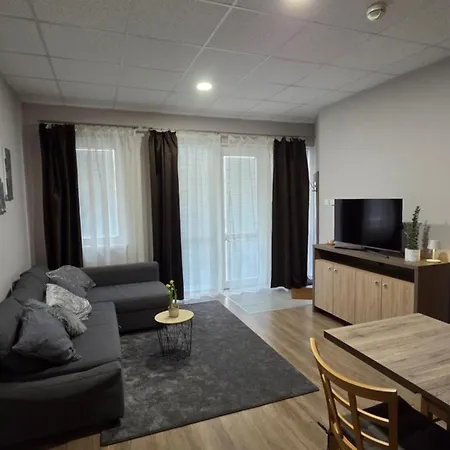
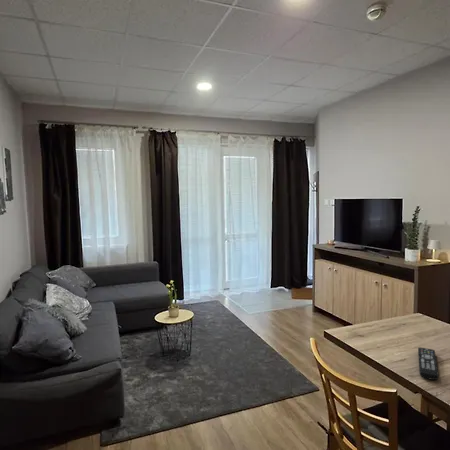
+ remote control [417,346,440,381]
